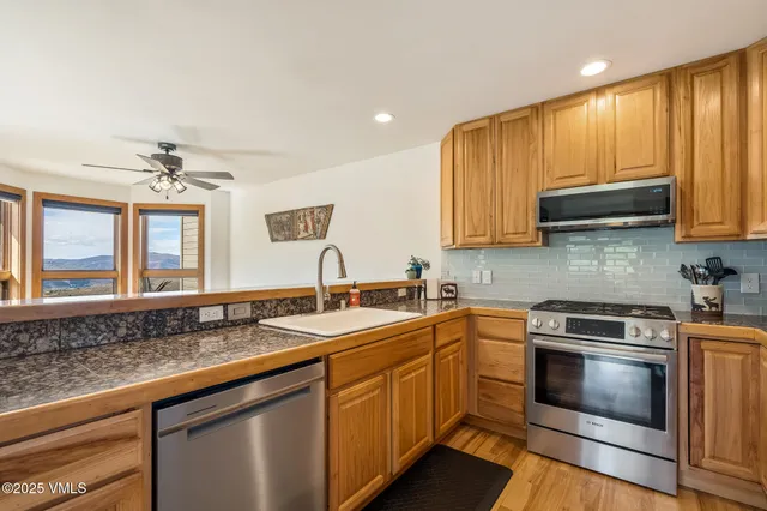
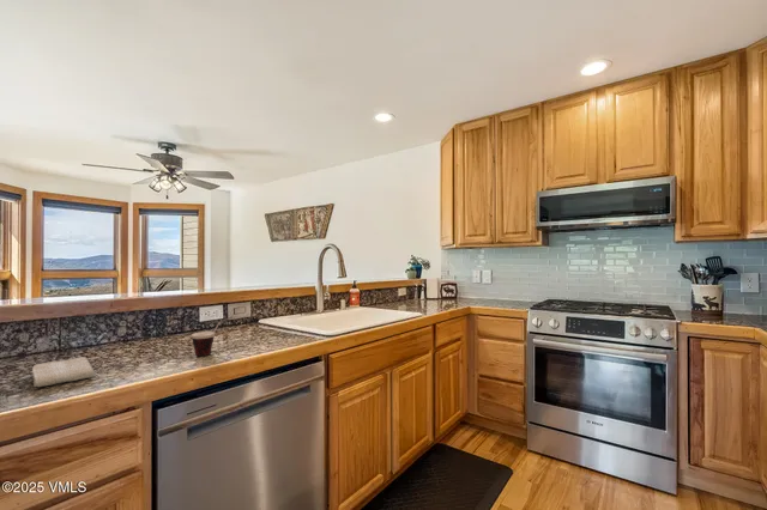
+ cup [191,316,234,357]
+ washcloth [31,356,96,388]
